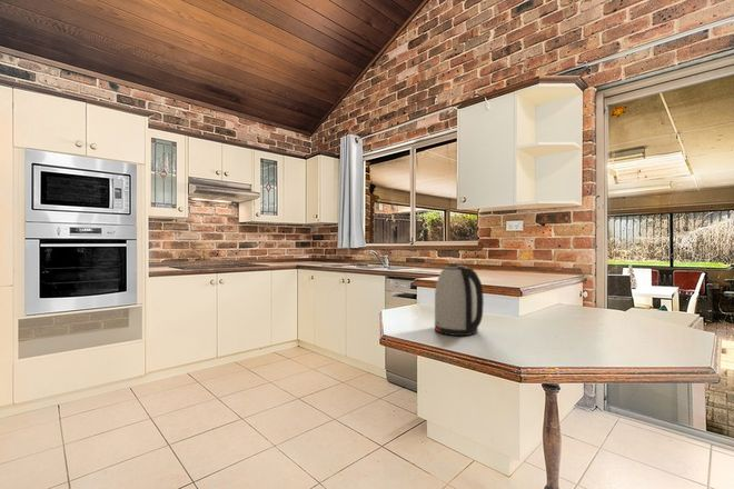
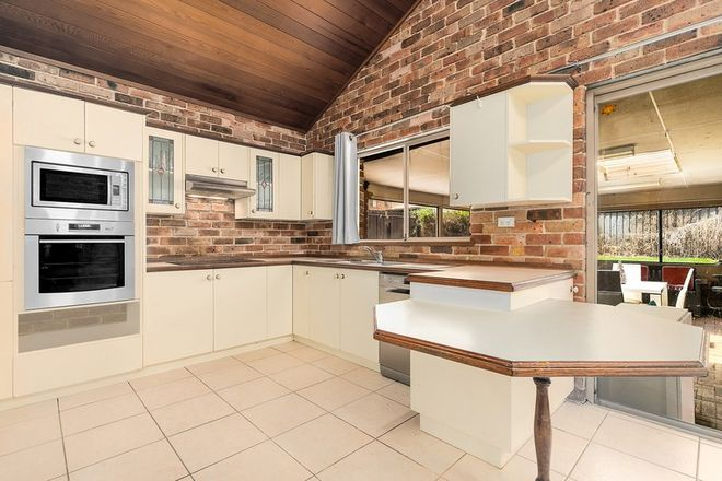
- kettle [434,263,485,337]
